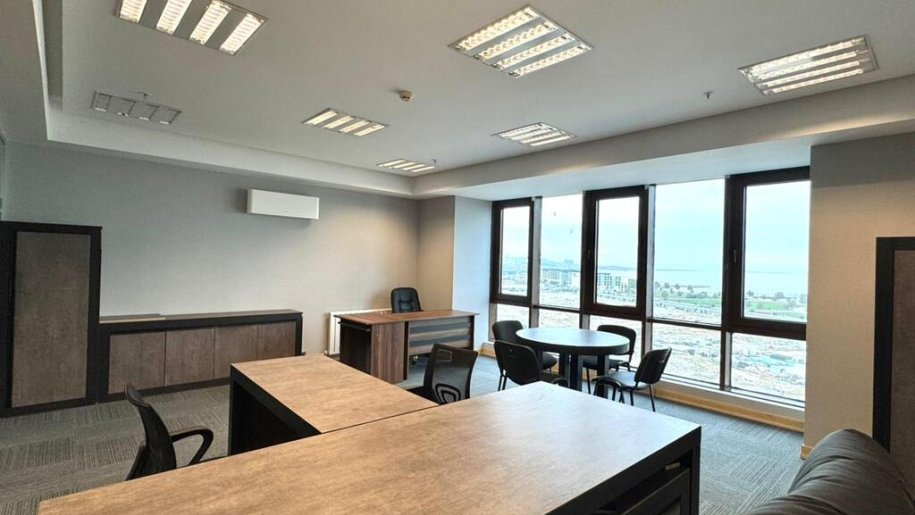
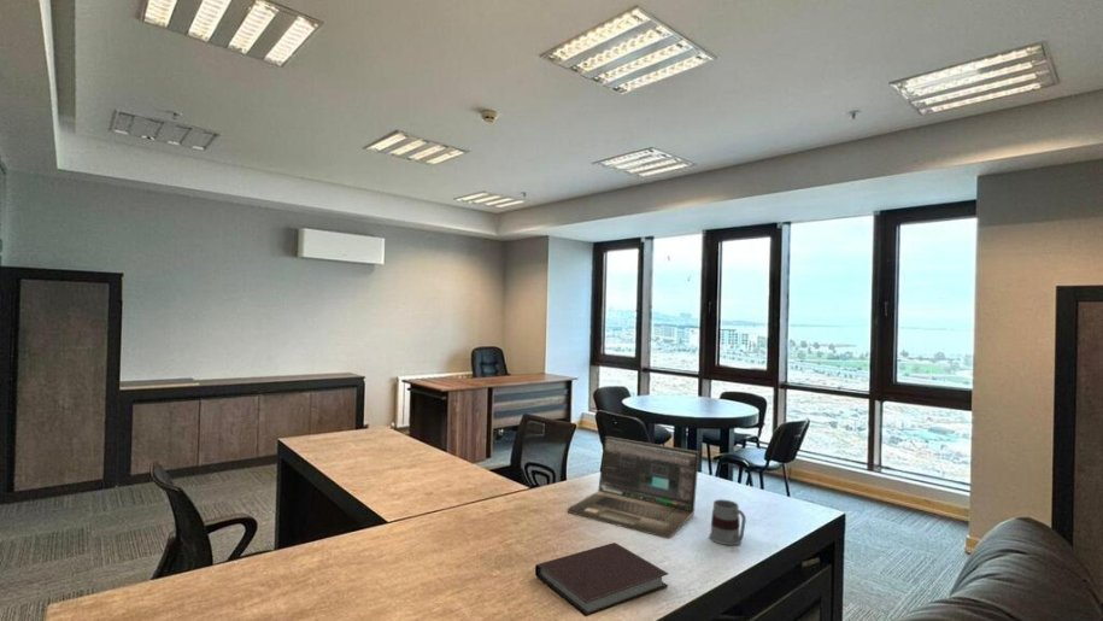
+ mug [708,498,747,546]
+ notebook [534,541,669,617]
+ laptop [567,435,700,540]
